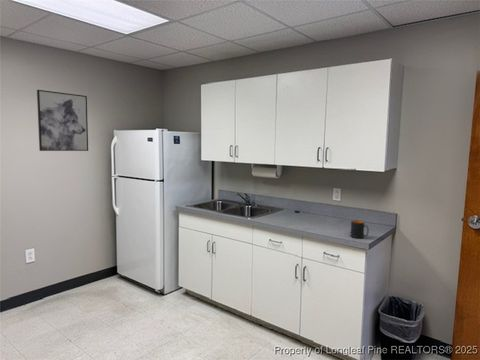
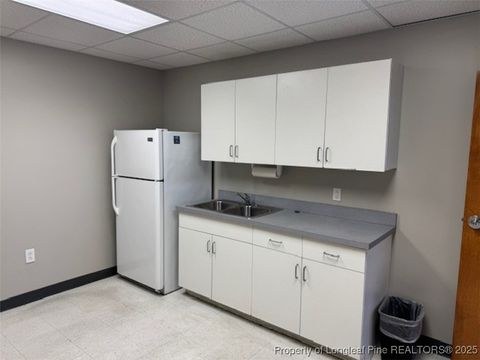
- wall art [36,89,89,152]
- mug [350,219,369,239]
